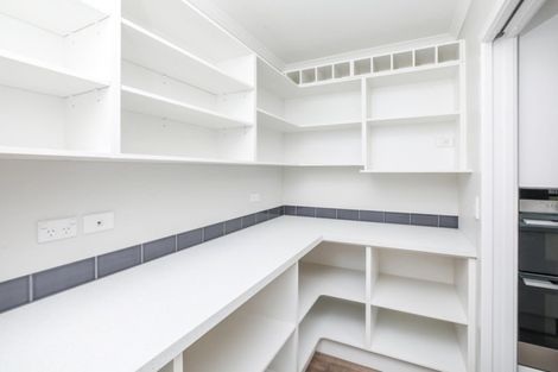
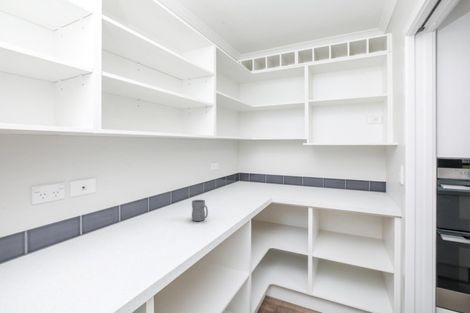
+ mug [191,199,209,222]
